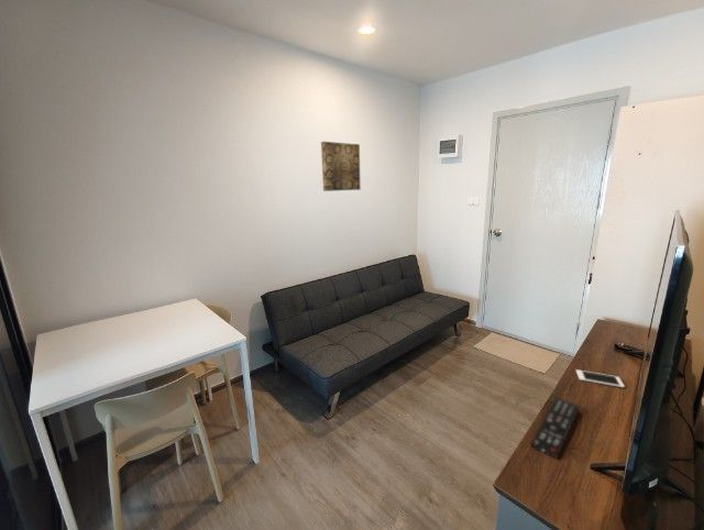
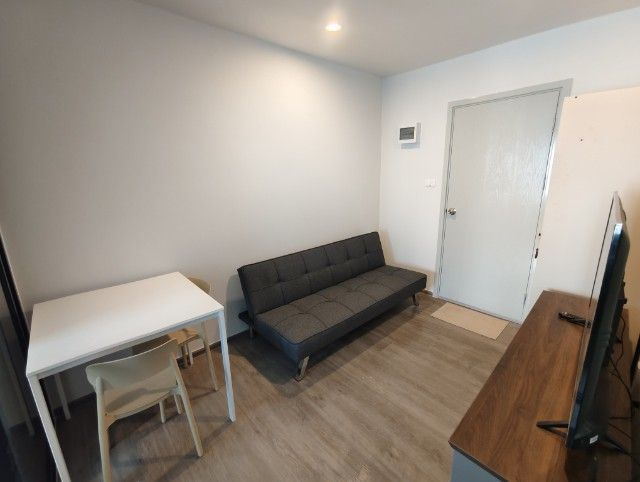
- wall art [320,141,362,192]
- remote control [529,397,581,460]
- cell phone [575,368,626,388]
